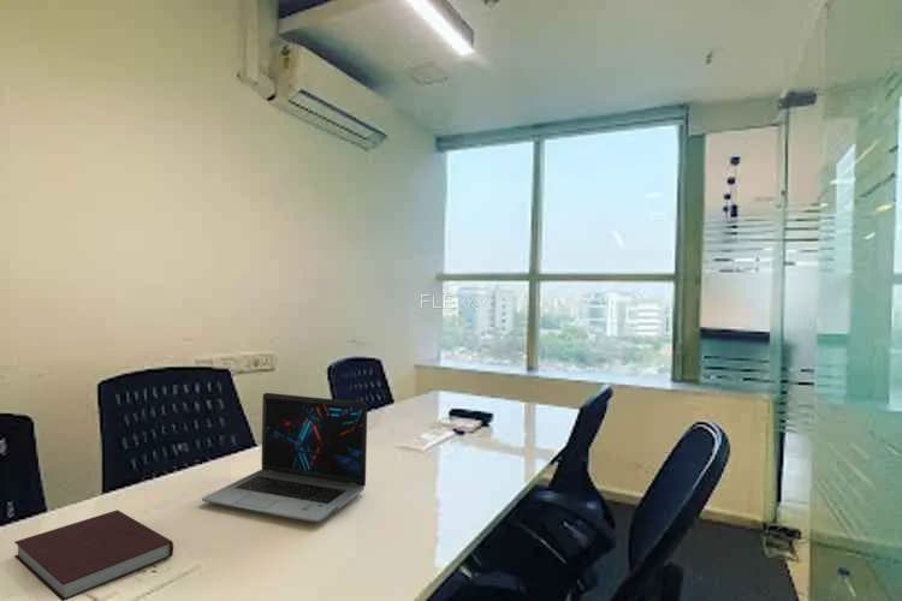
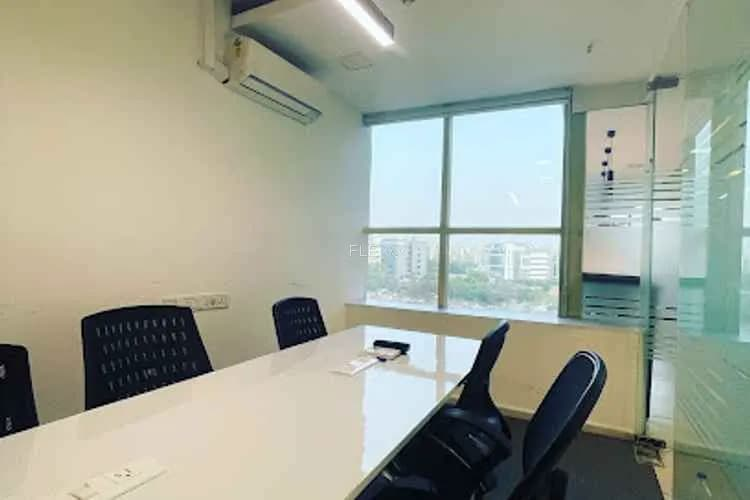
- laptop [201,392,368,523]
- notebook [13,508,174,601]
